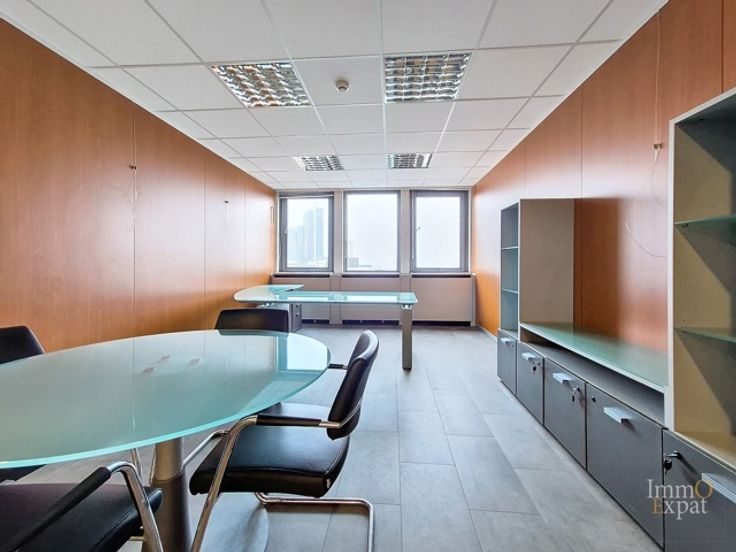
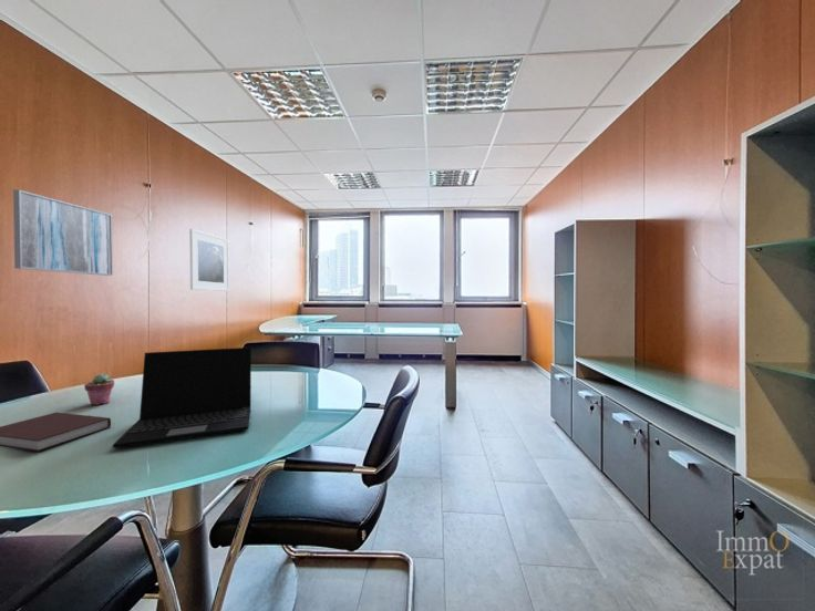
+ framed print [188,228,230,292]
+ laptop [112,346,252,449]
+ wall art [12,189,114,277]
+ notebook [0,412,112,453]
+ potted succulent [83,373,115,406]
